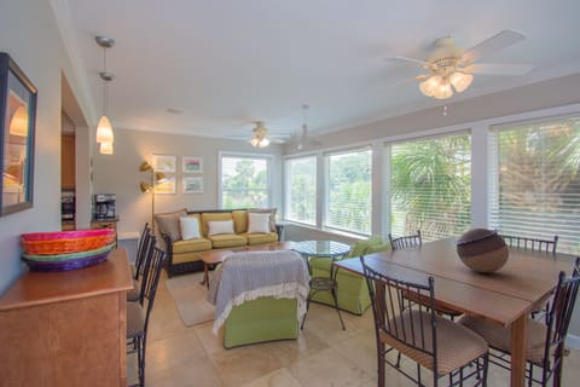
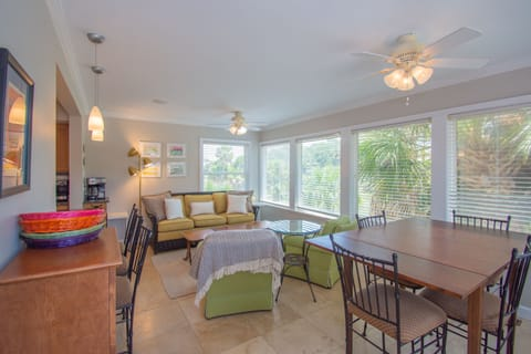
- chandelier [284,104,325,152]
- decorative bowl [452,227,510,275]
